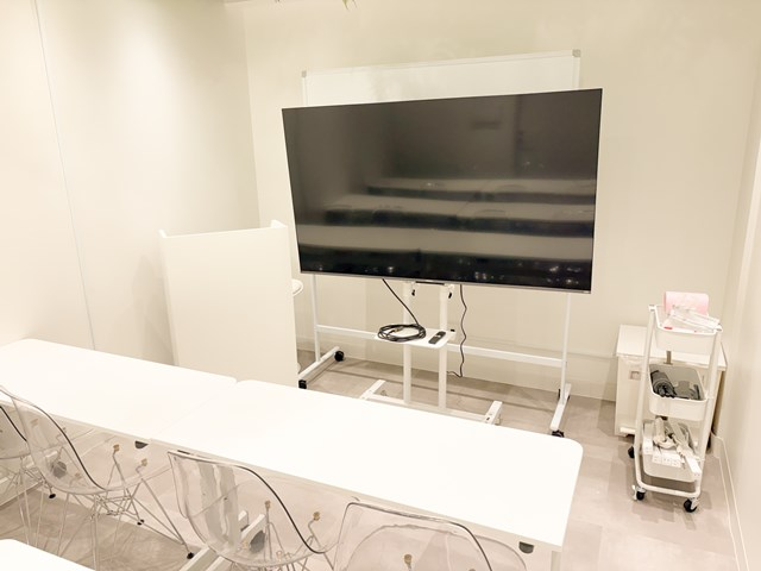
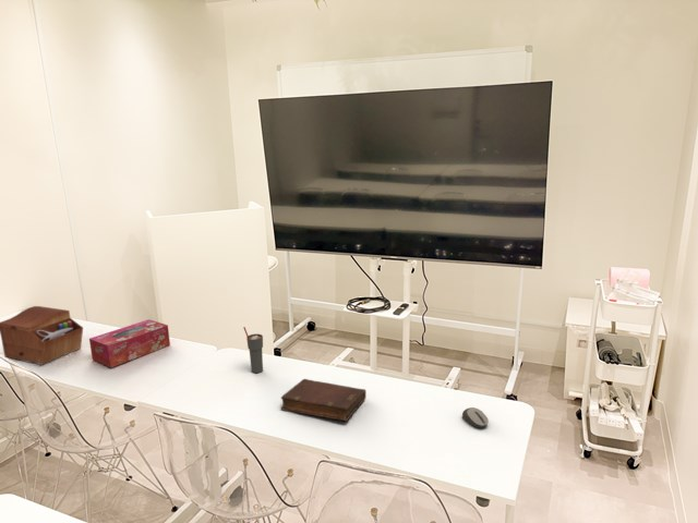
+ cup [243,326,264,374]
+ tissue box [88,318,171,368]
+ computer mouse [461,406,490,429]
+ sewing box [0,305,84,366]
+ diary [279,378,368,422]
